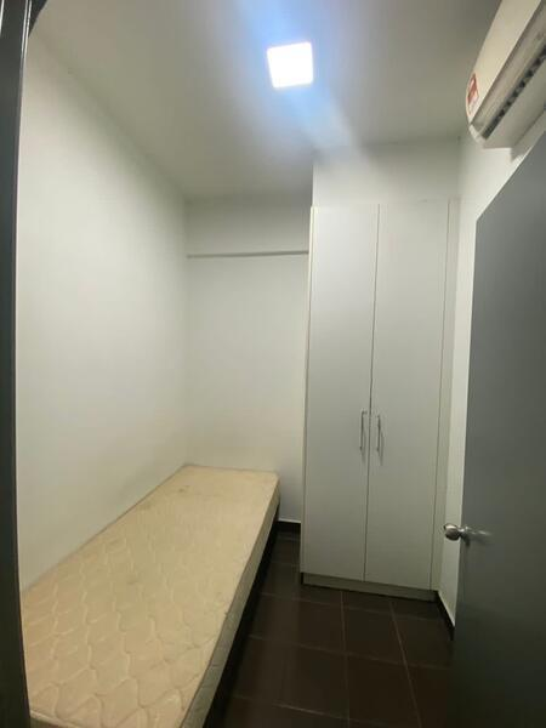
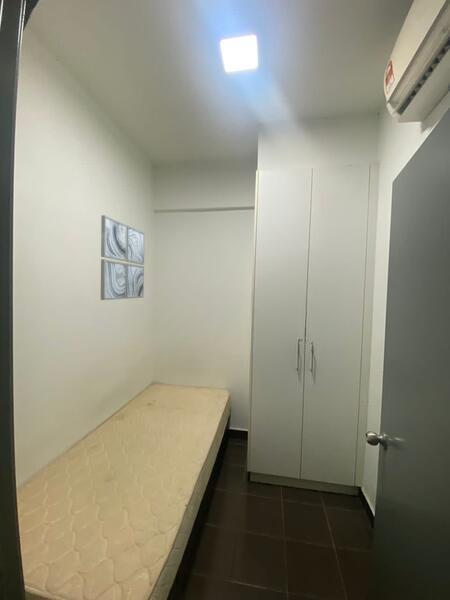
+ wall art [100,214,146,301]
